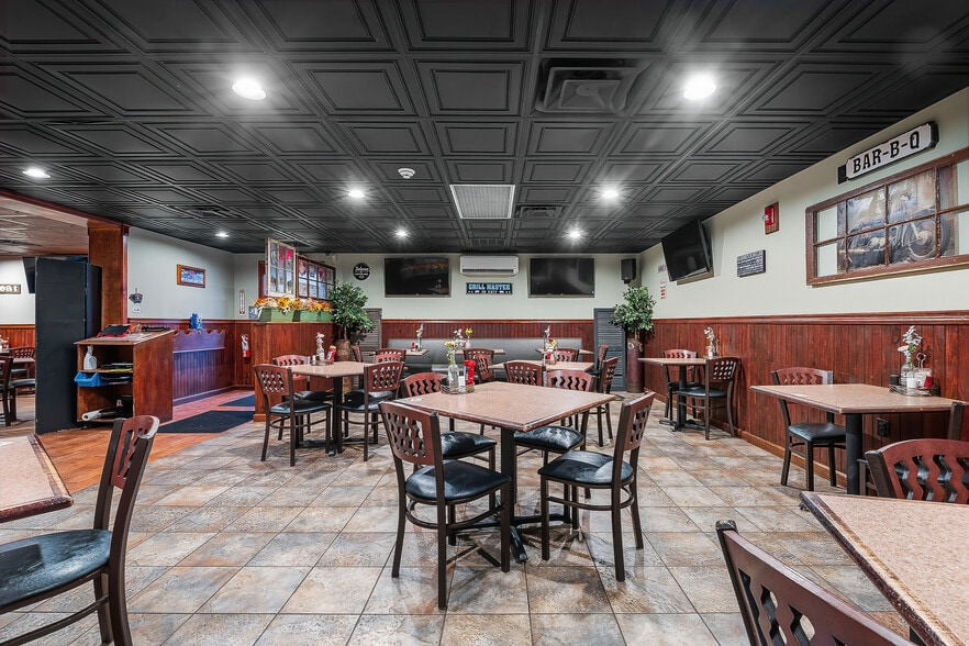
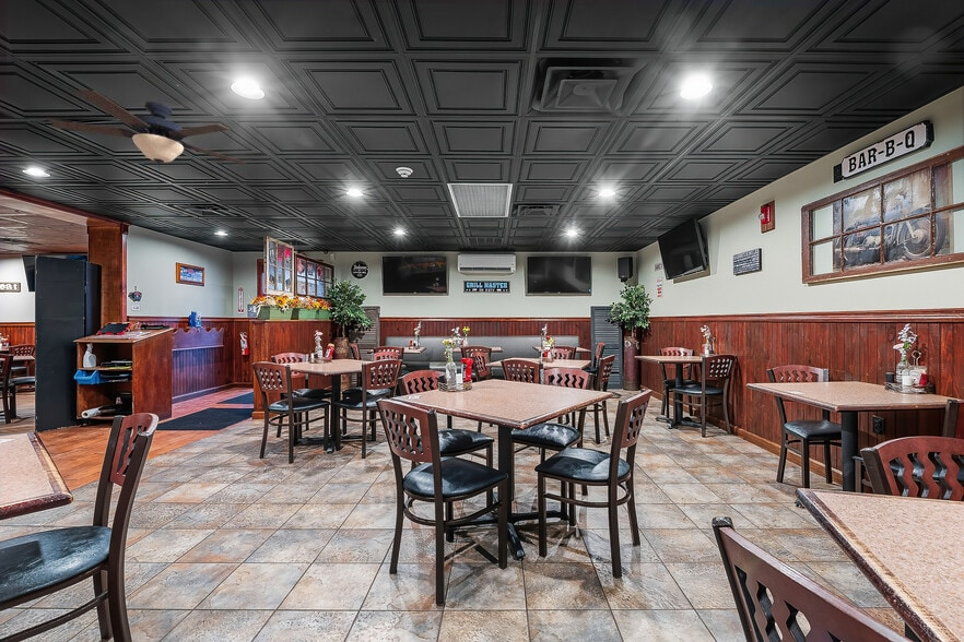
+ ceiling fan [48,90,247,189]
